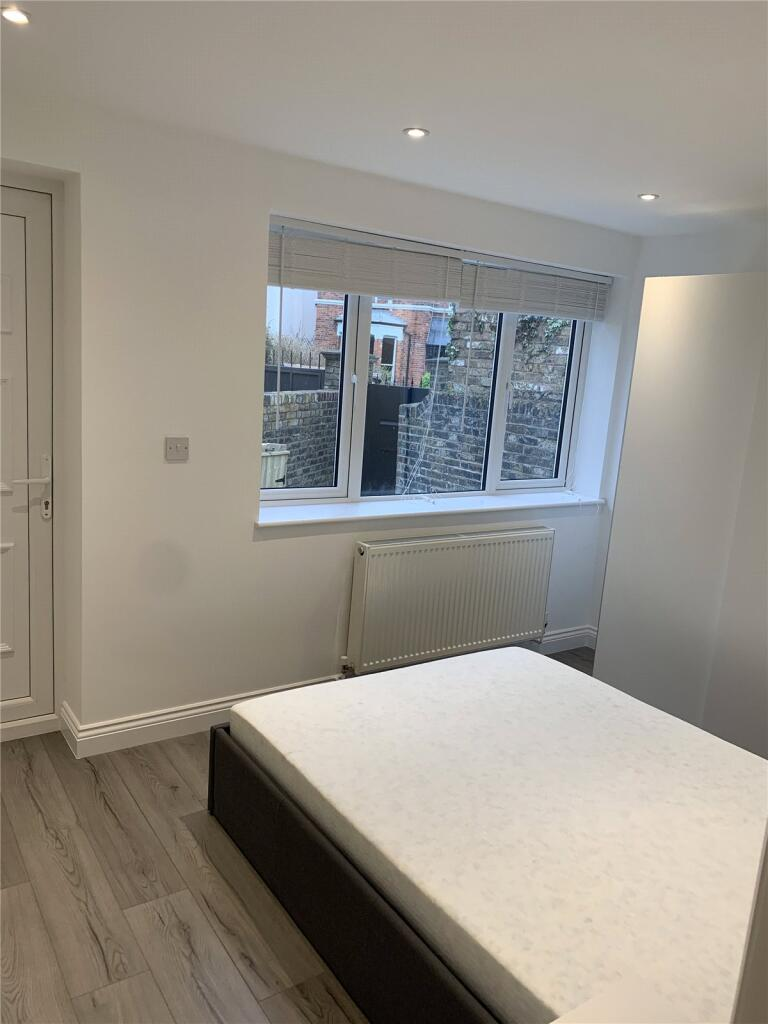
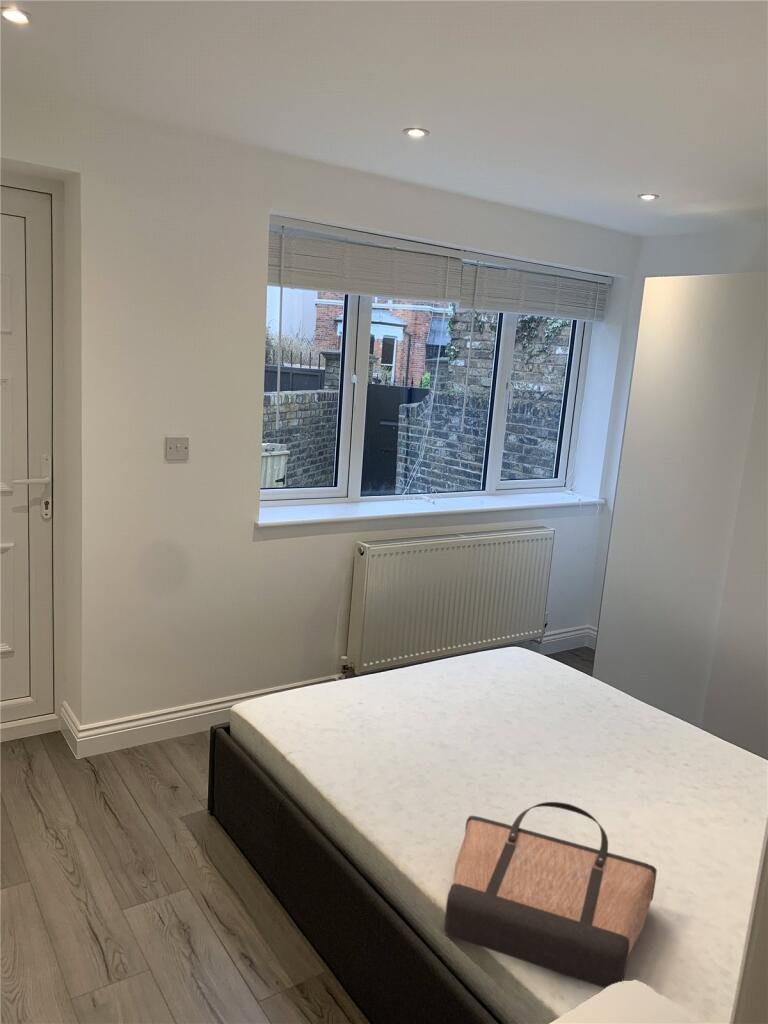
+ shopping bag [443,801,658,989]
